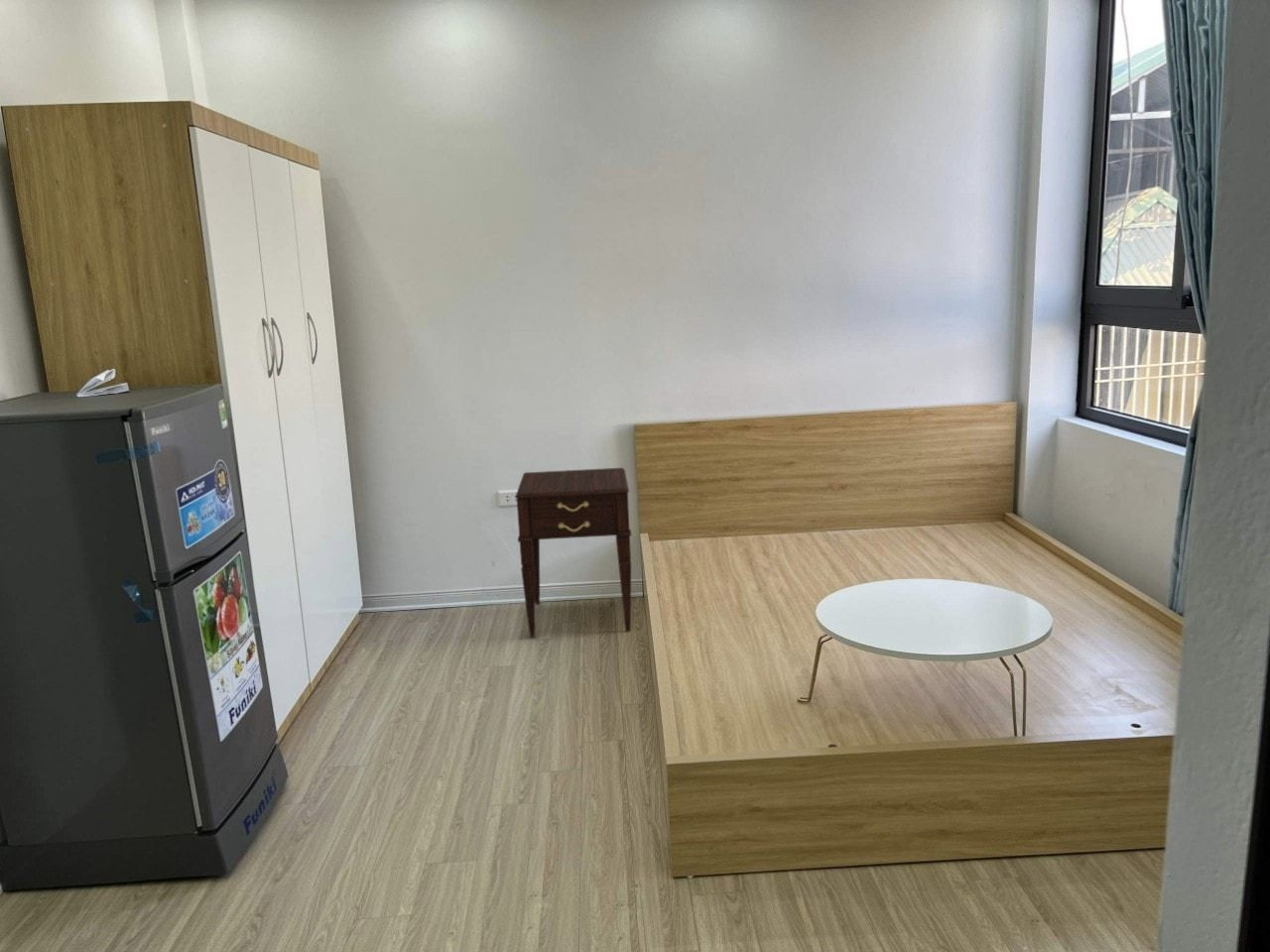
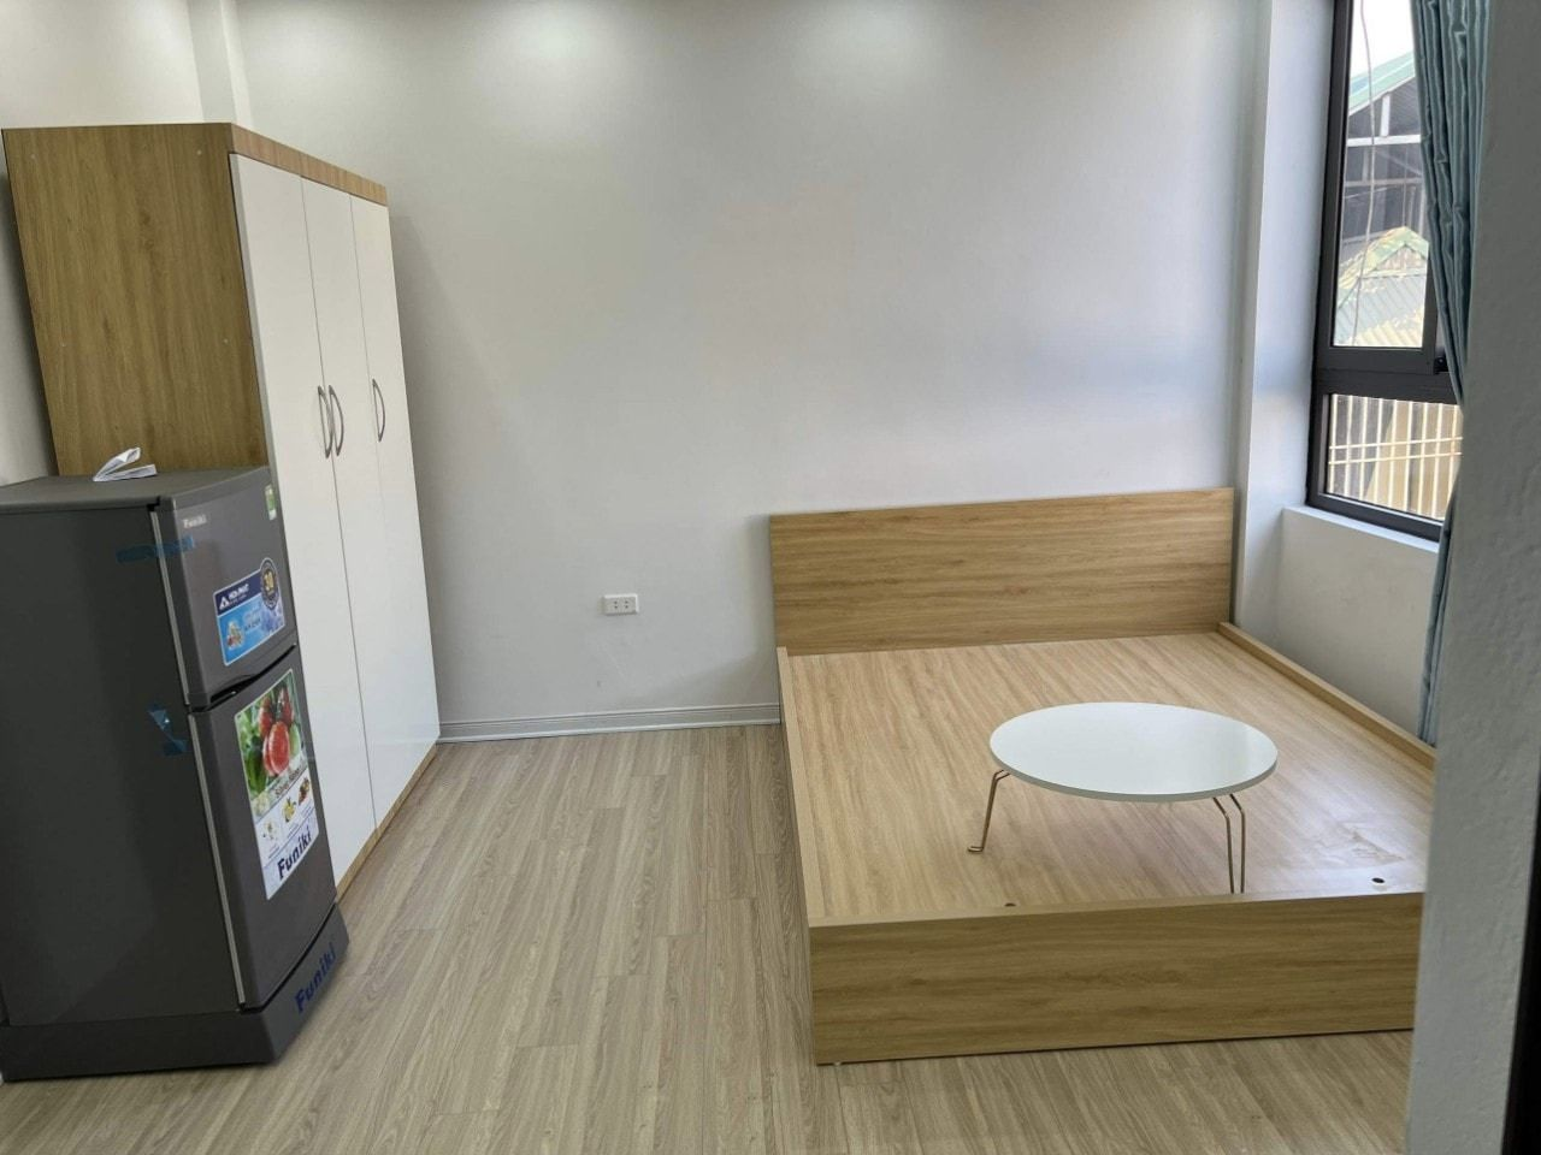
- nightstand [514,467,632,638]
